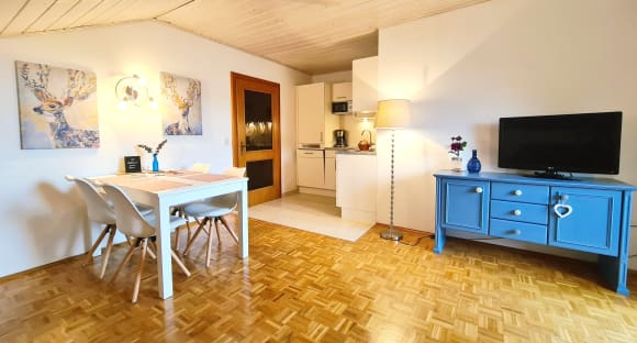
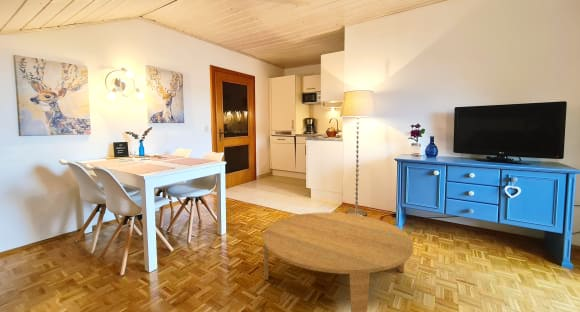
+ coffee table [262,211,415,312]
